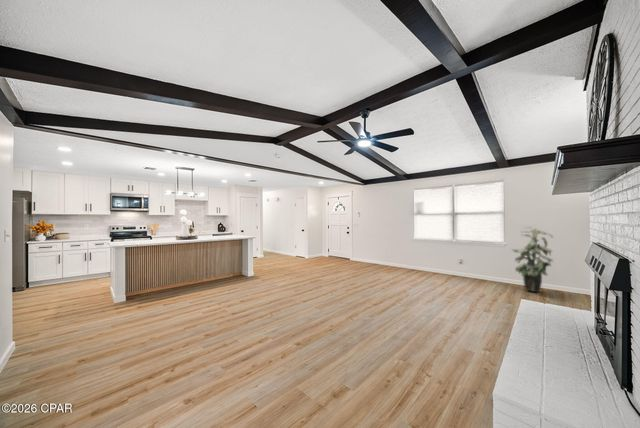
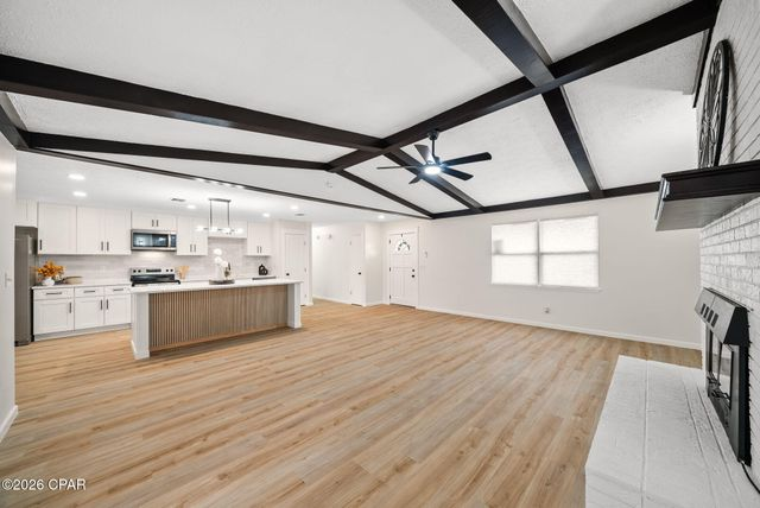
- indoor plant [511,226,555,293]
